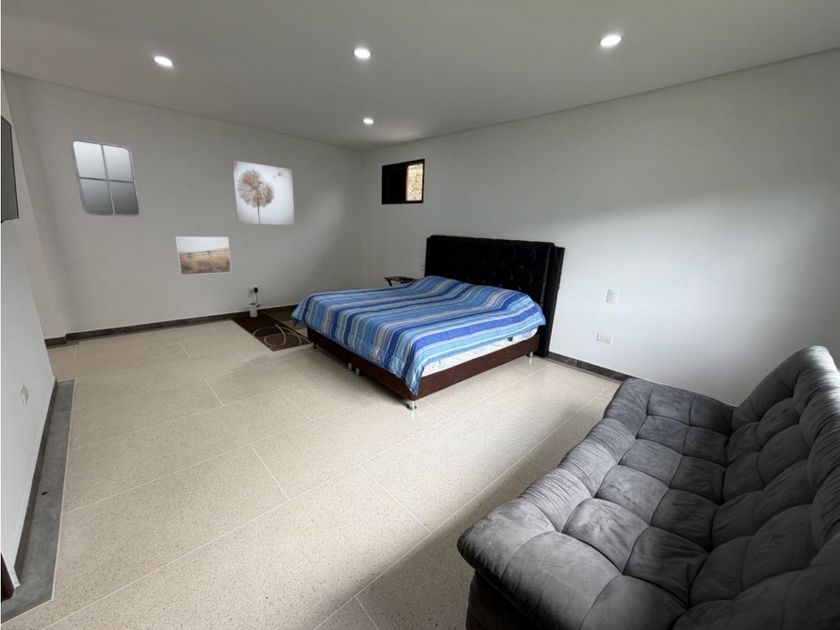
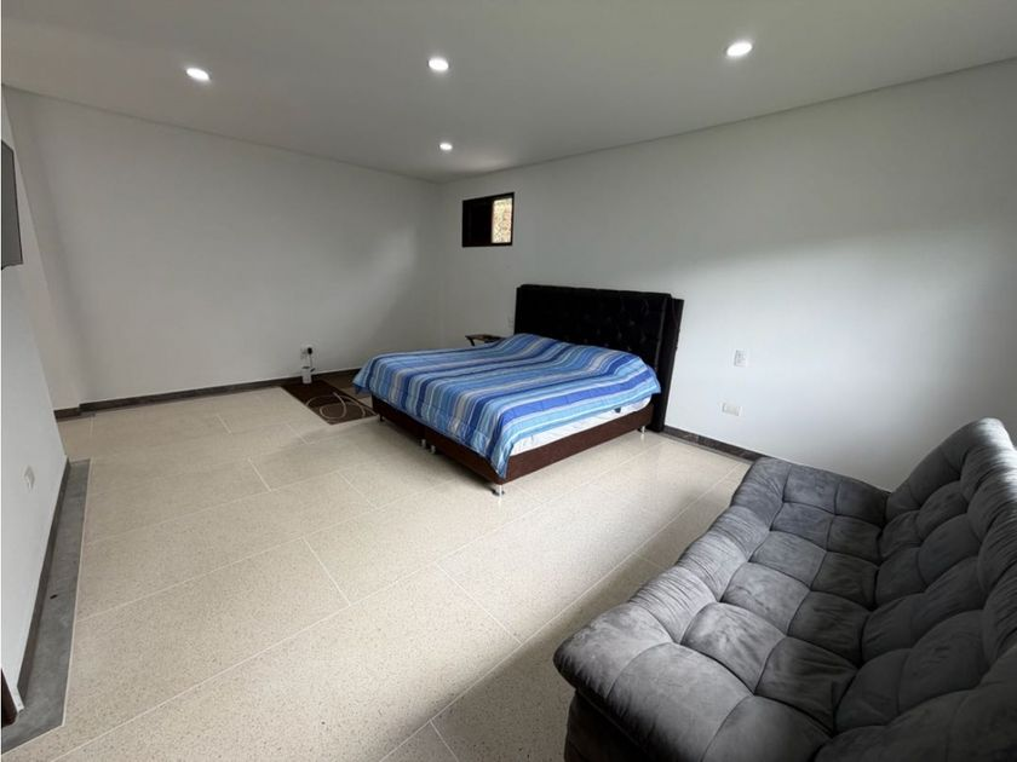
- wall art [231,159,296,226]
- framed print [174,236,232,276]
- home mirror [69,138,142,218]
